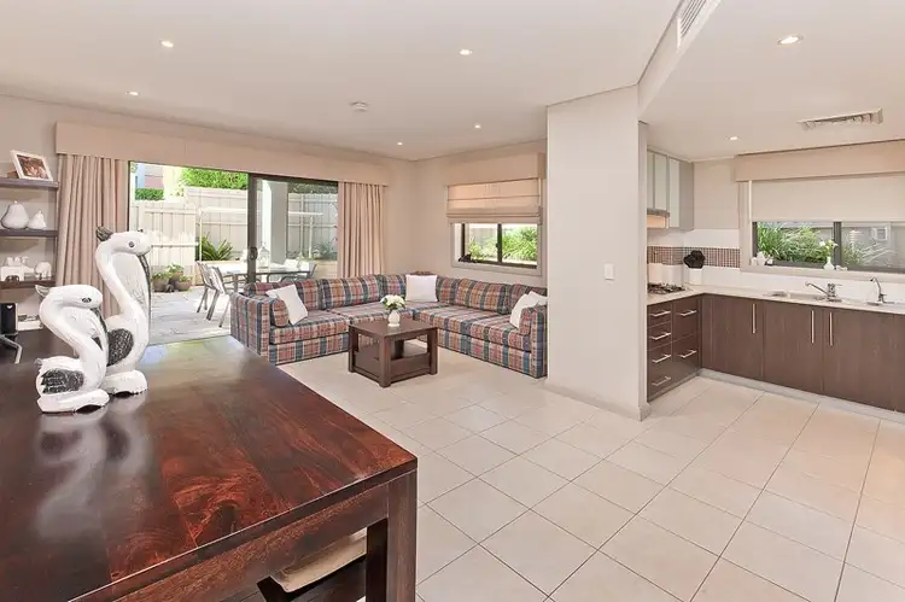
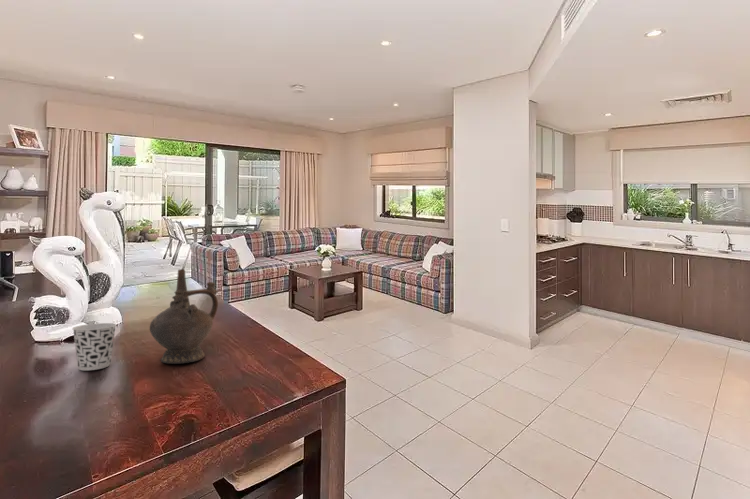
+ ceremonial vessel [149,268,219,365]
+ cup [71,322,117,371]
